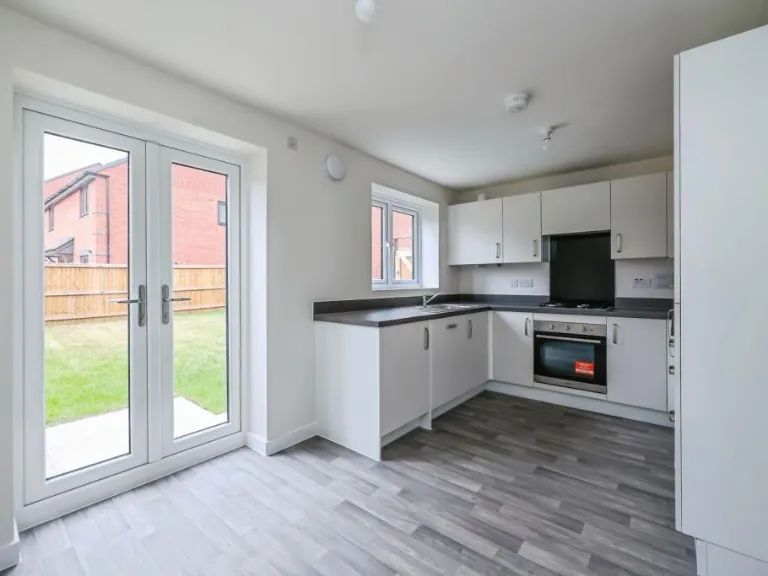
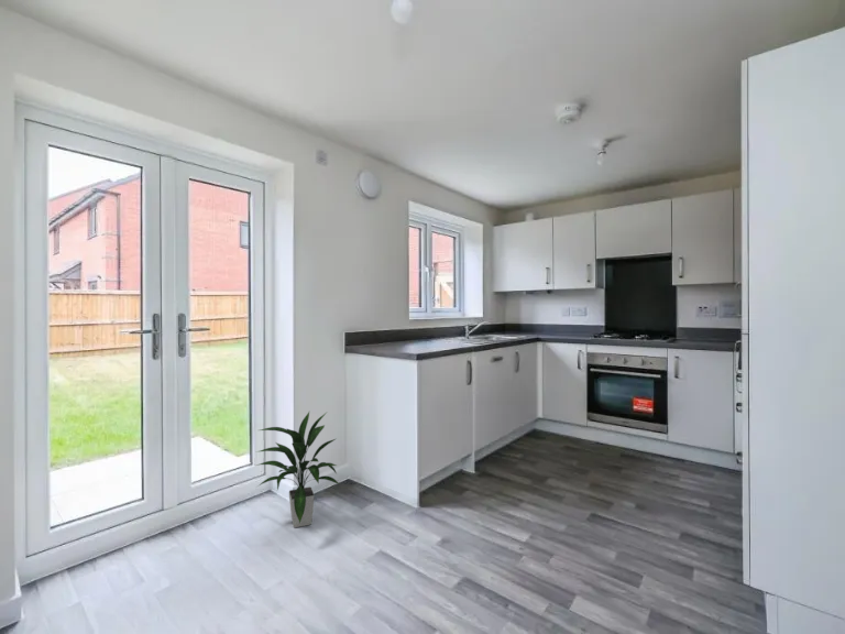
+ indoor plant [254,412,341,528]
